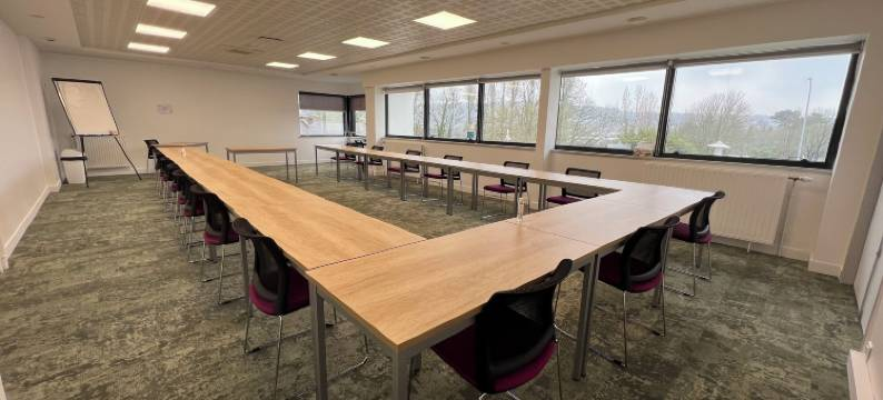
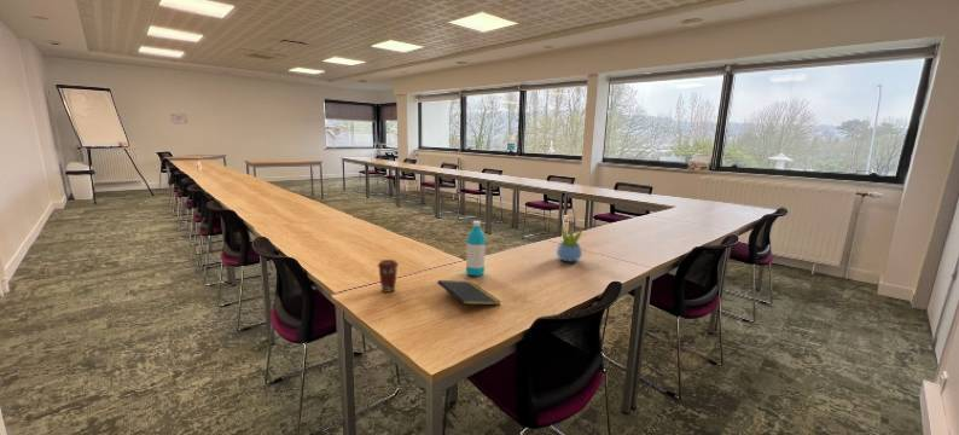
+ succulent plant [556,225,583,262]
+ water bottle [465,220,487,278]
+ coffee cup [377,259,400,294]
+ notepad [436,279,502,314]
